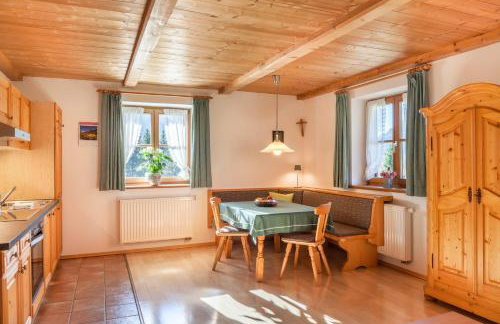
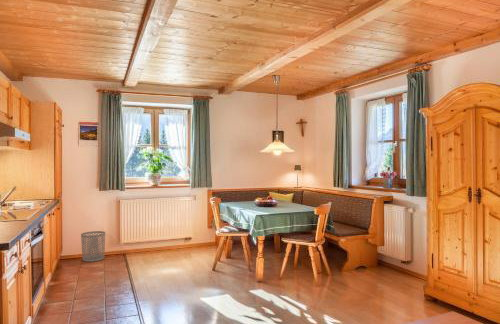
+ waste bin [80,230,106,263]
